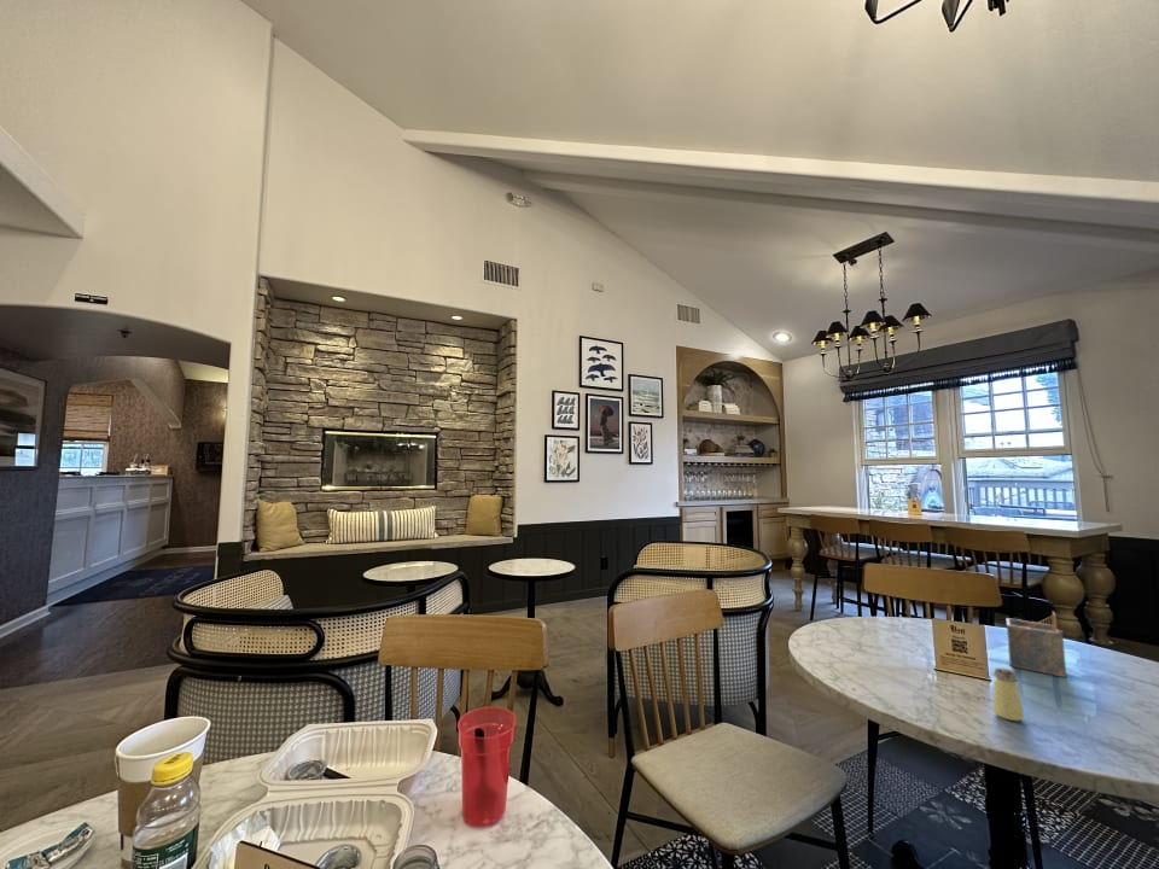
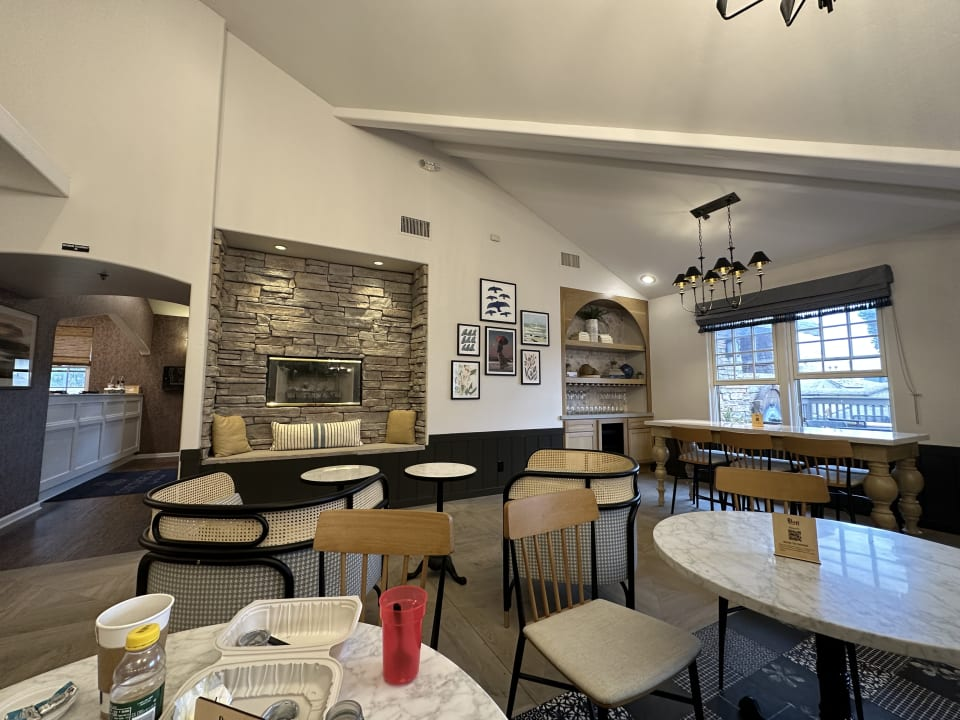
- napkin holder [1006,610,1067,678]
- saltshaker [992,666,1025,722]
